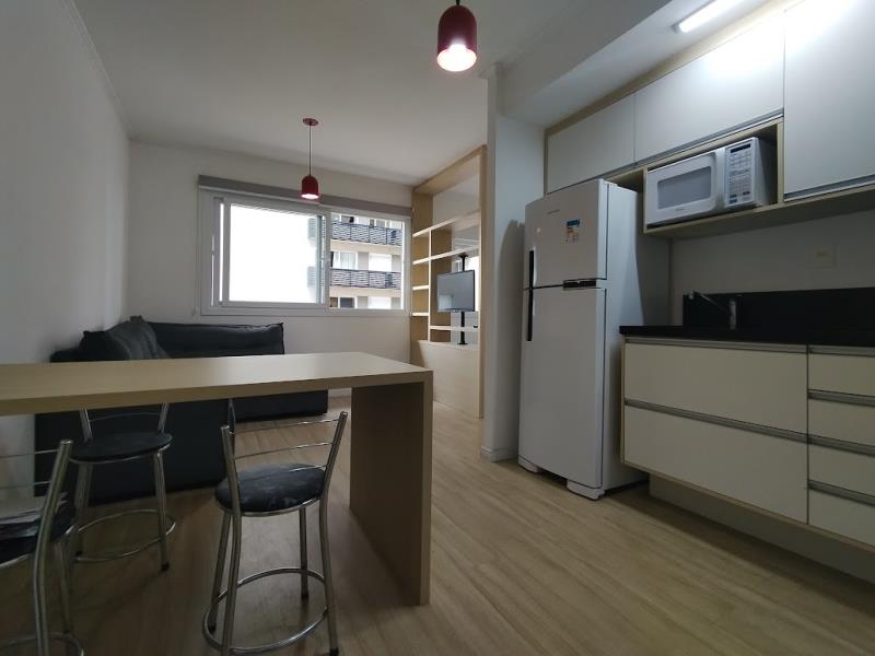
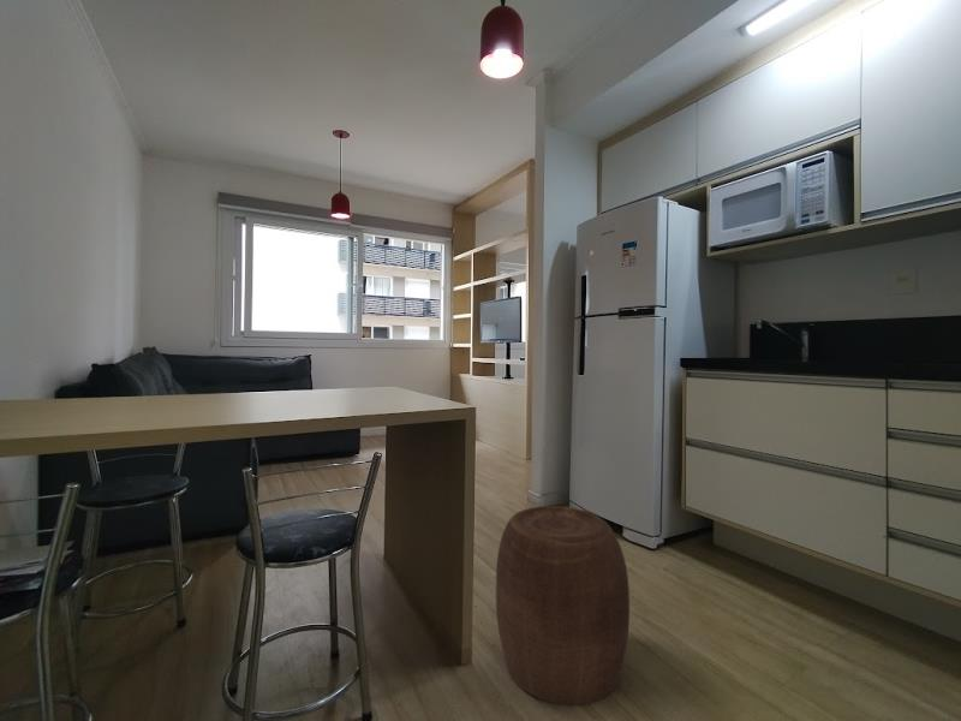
+ stool [495,505,631,707]
